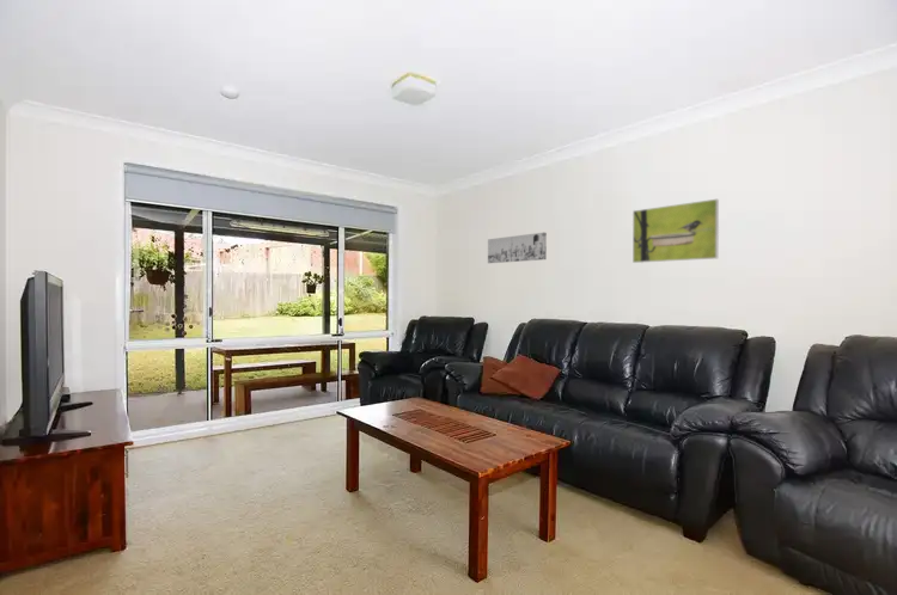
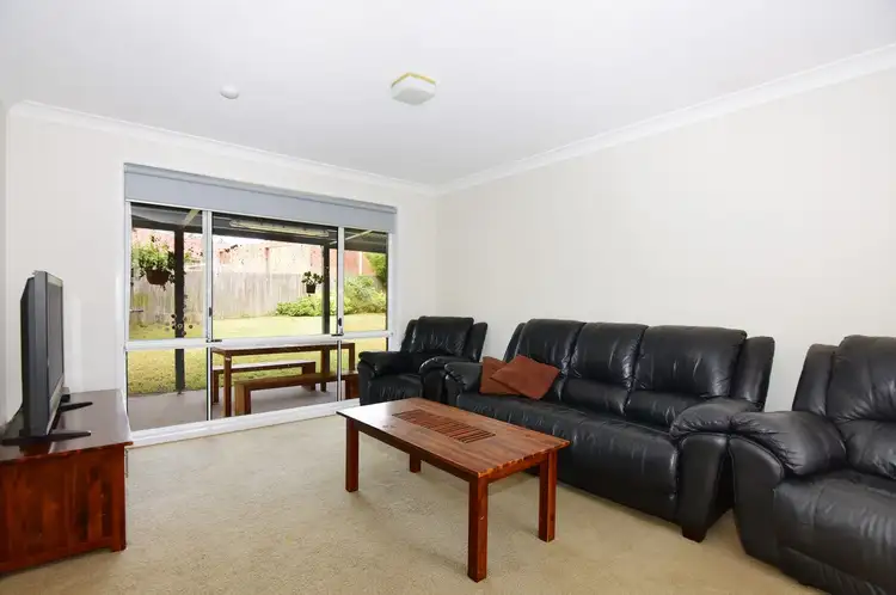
- wall art [487,232,548,264]
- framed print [631,198,720,264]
